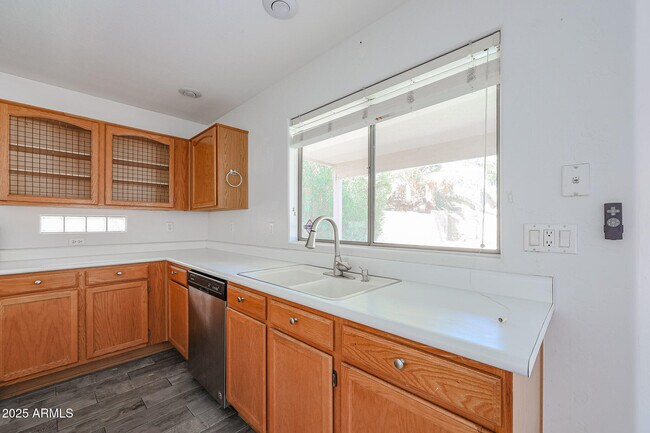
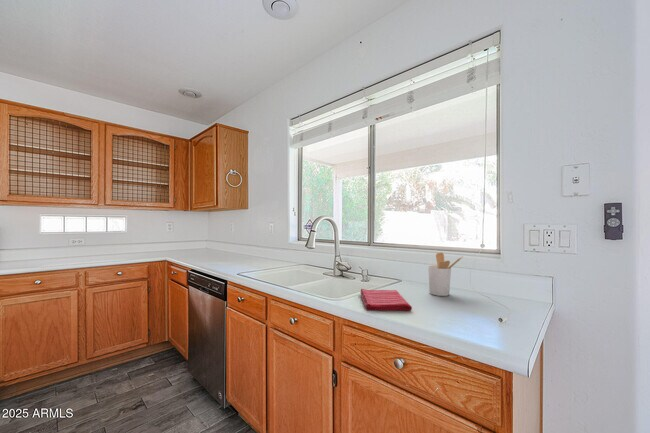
+ dish towel [360,288,413,312]
+ utensil holder [427,252,464,297]
